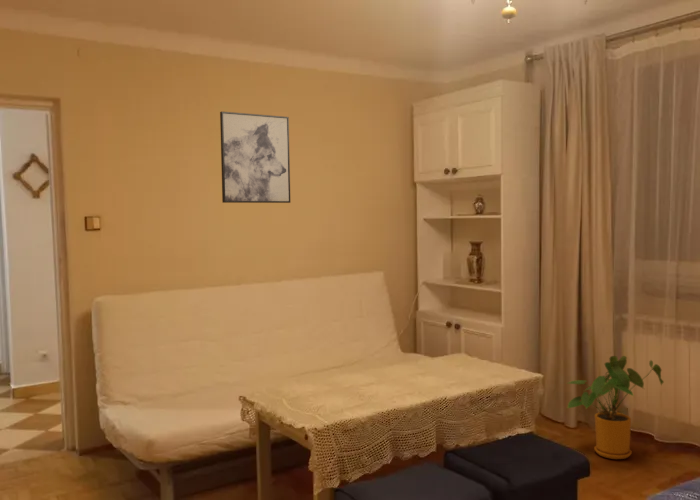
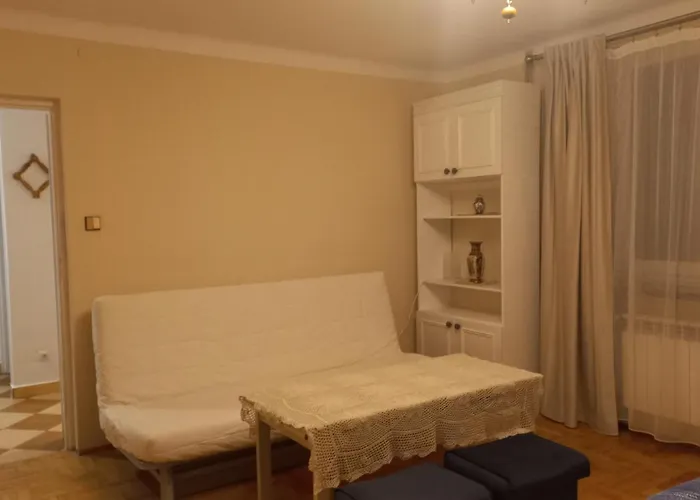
- wall art [219,110,291,204]
- house plant [566,355,665,460]
